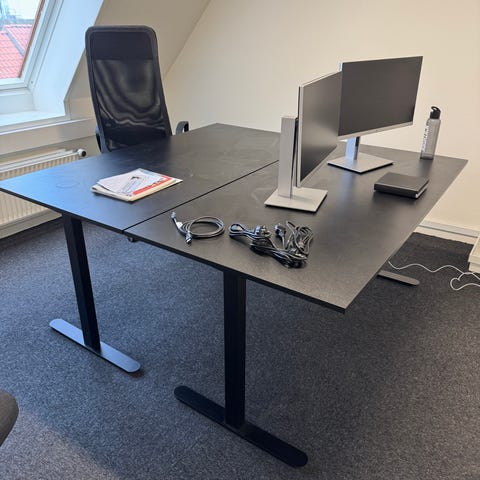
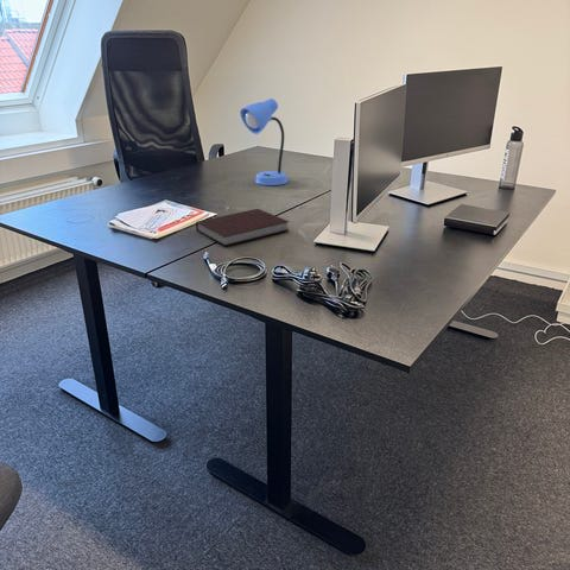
+ notebook [195,208,290,247]
+ desk lamp [239,97,289,186]
